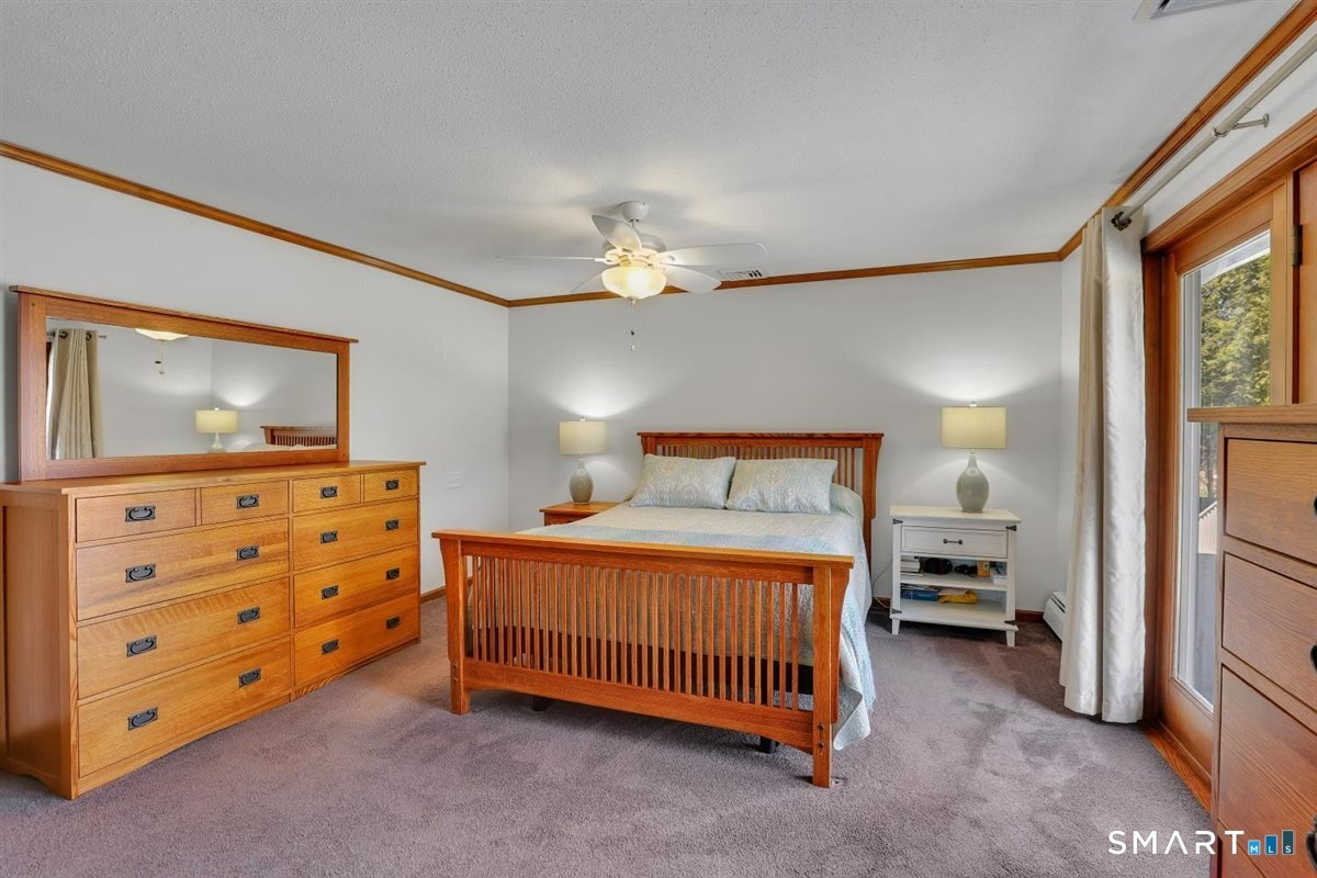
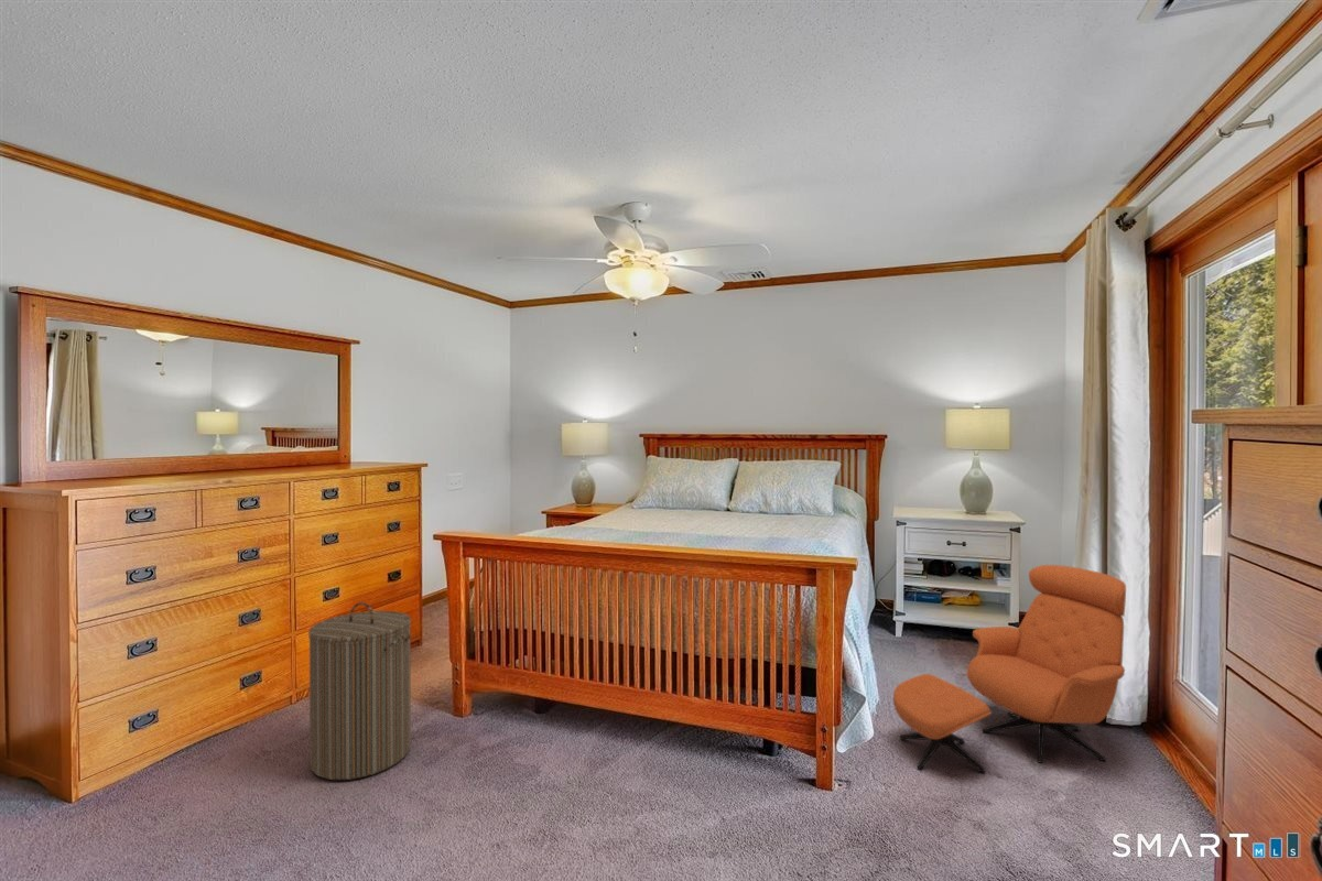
+ laundry hamper [307,601,412,781]
+ armchair [892,564,1127,774]
